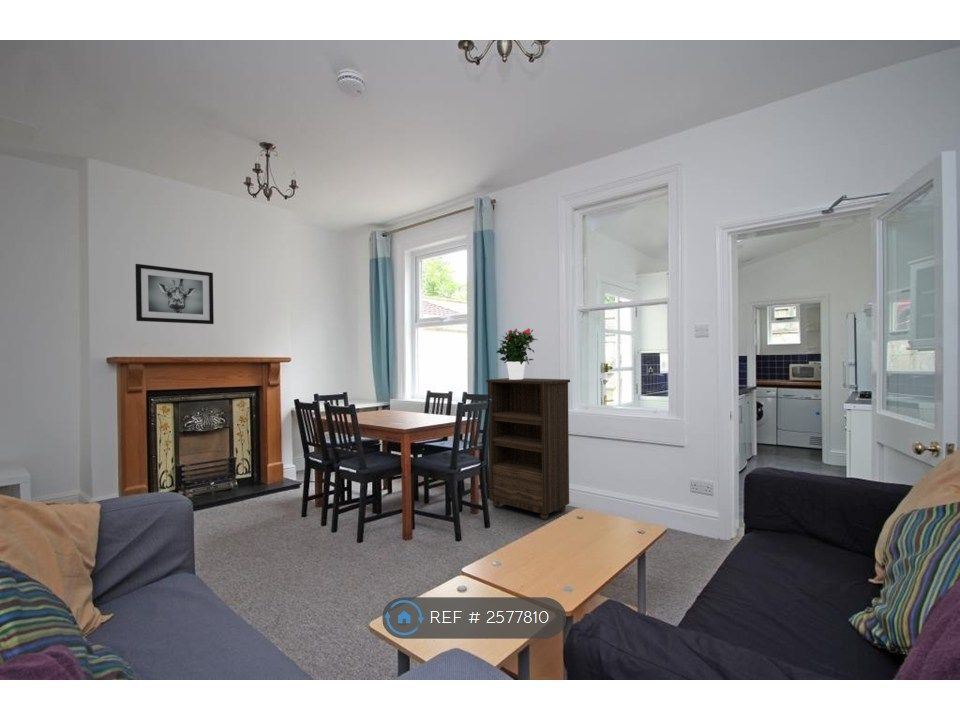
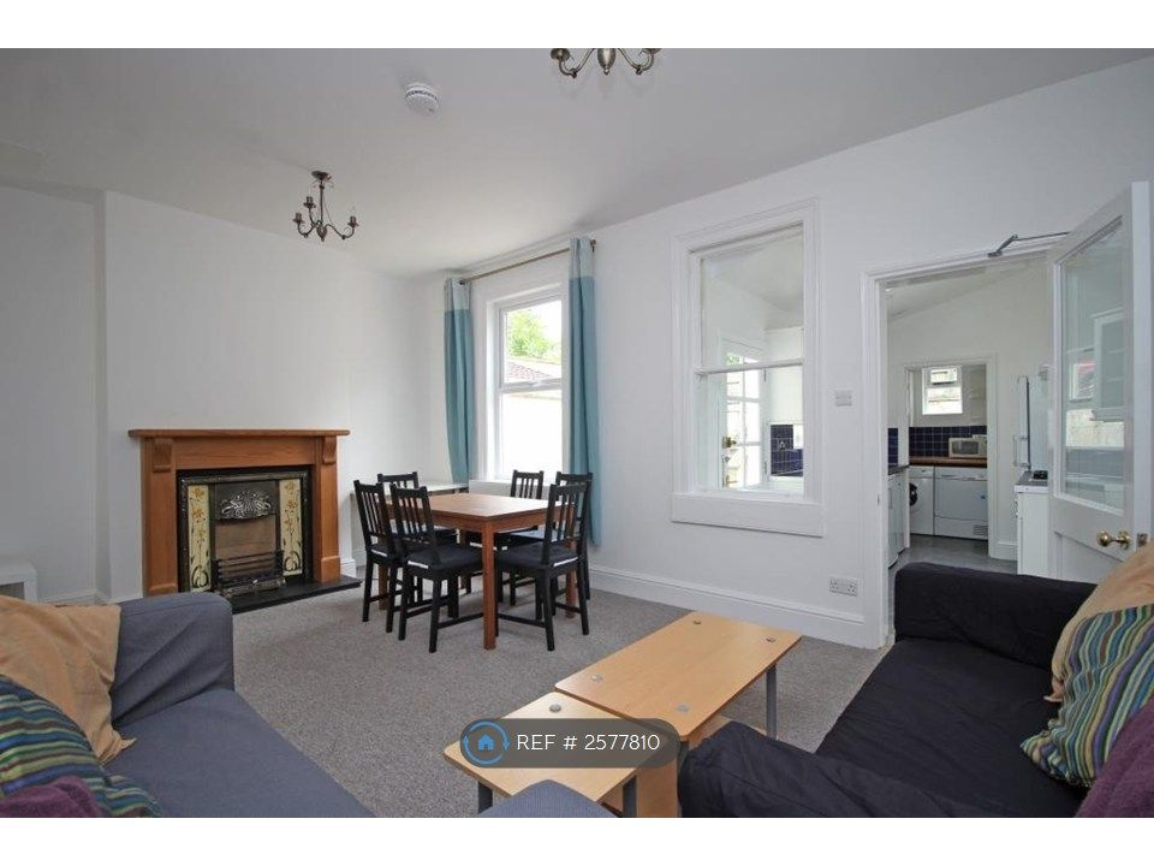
- bookshelf [485,377,571,521]
- wall art [134,263,215,325]
- potted flower [495,327,538,379]
